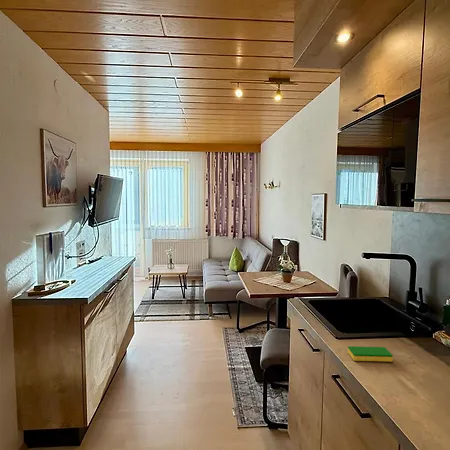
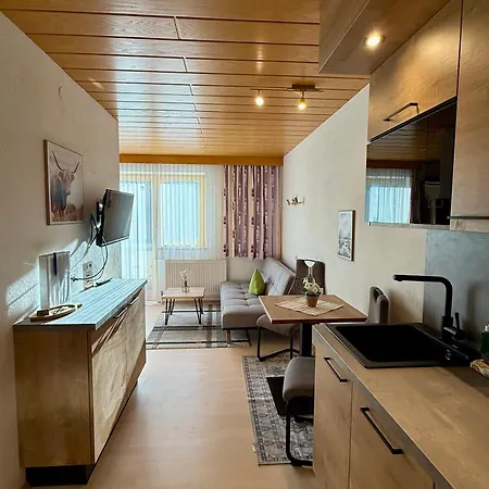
- dish sponge [347,345,394,363]
